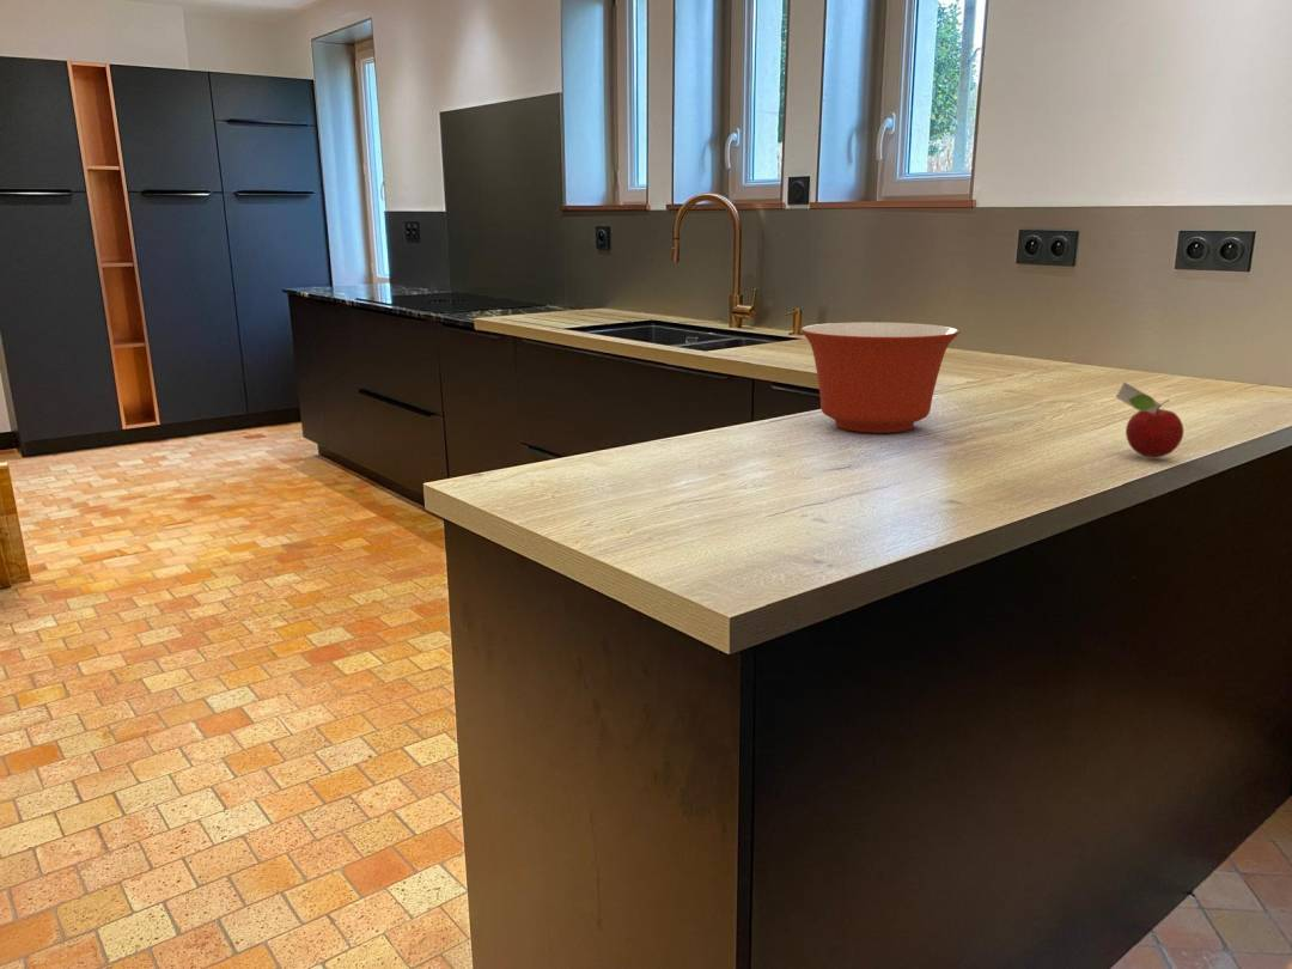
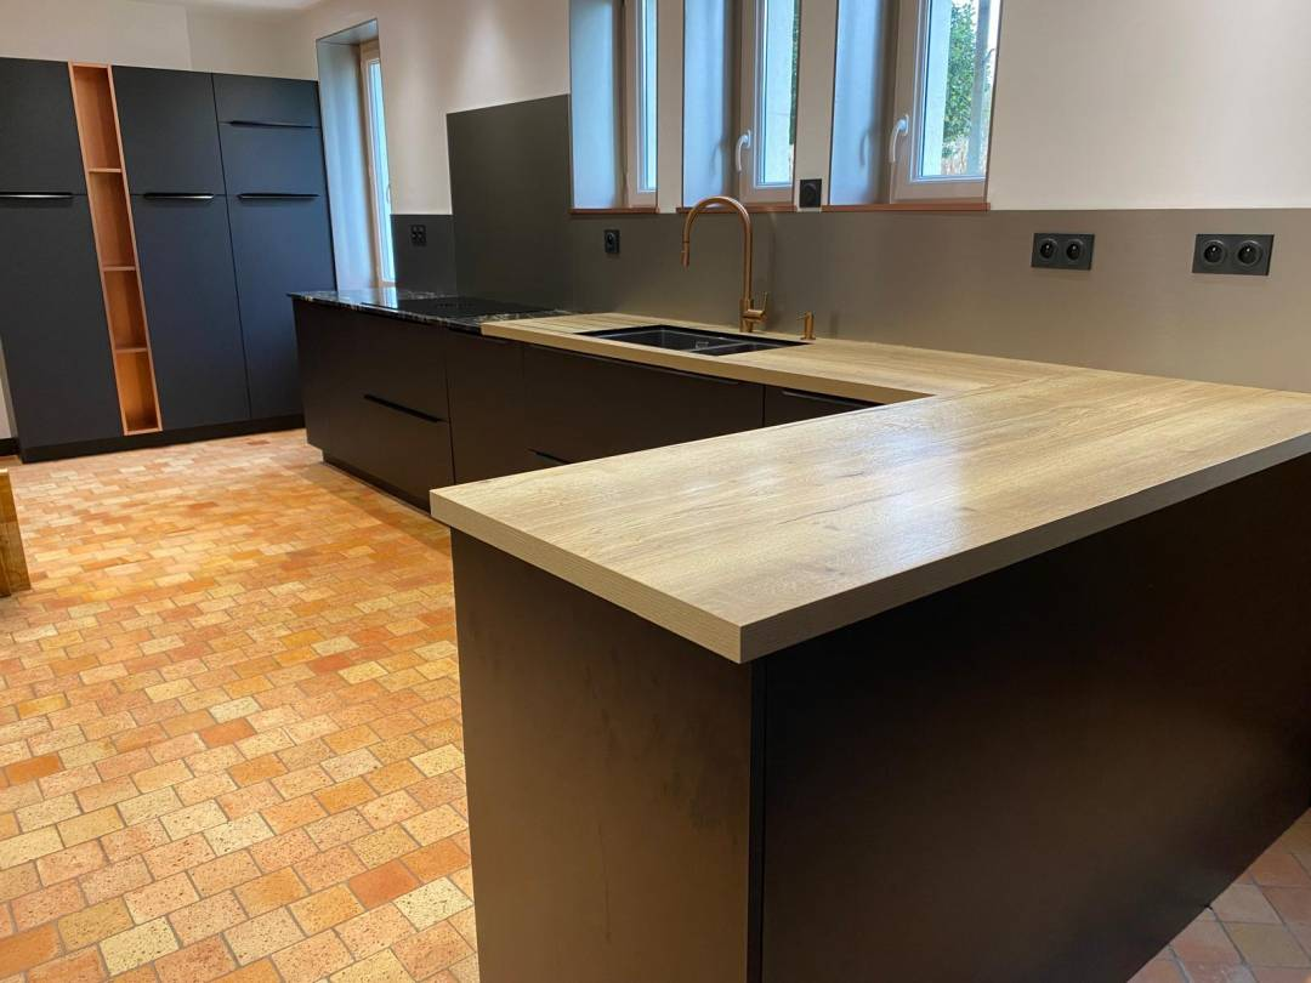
- mixing bowl [799,321,961,434]
- fruit [1114,382,1184,458]
